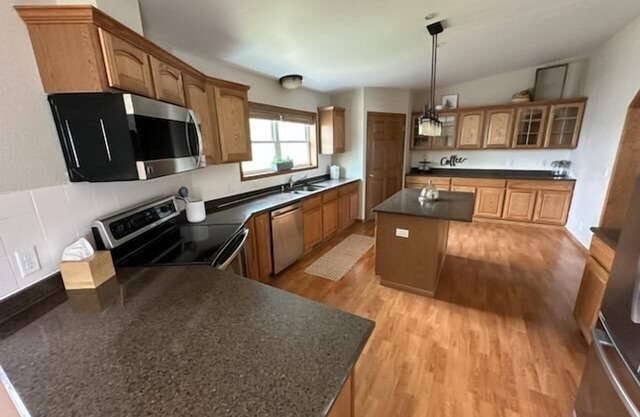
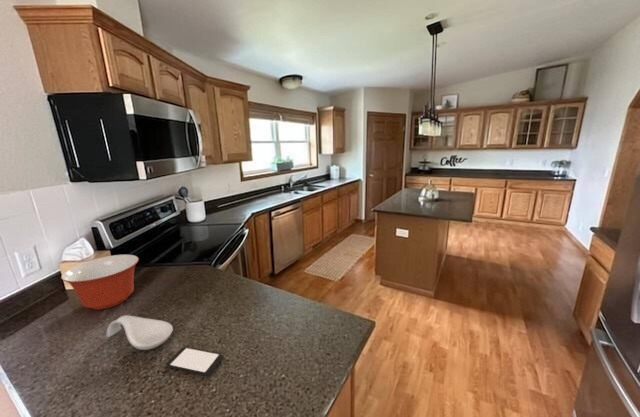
+ spoon rest [106,315,174,351]
+ mixing bowl [60,254,140,310]
+ smartphone [165,346,224,377]
